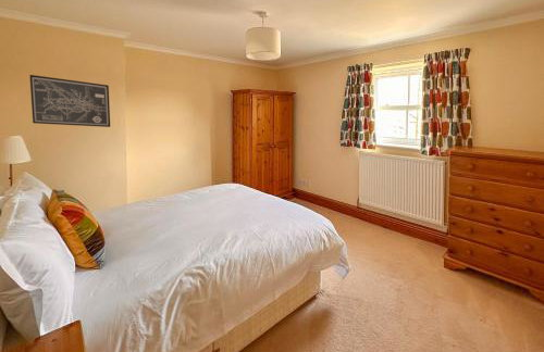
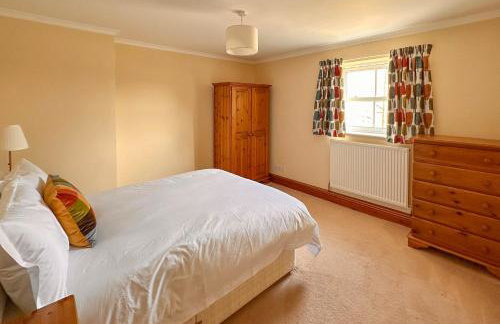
- wall art [28,74,111,128]
